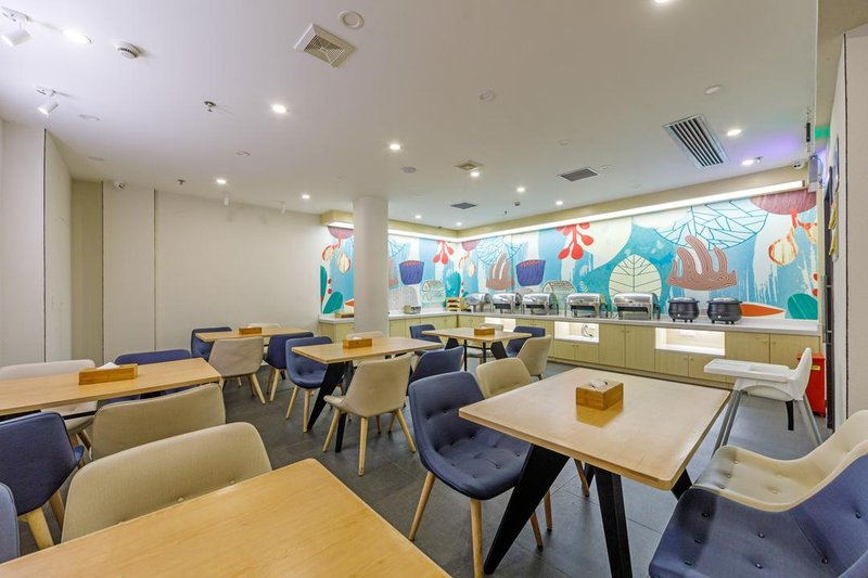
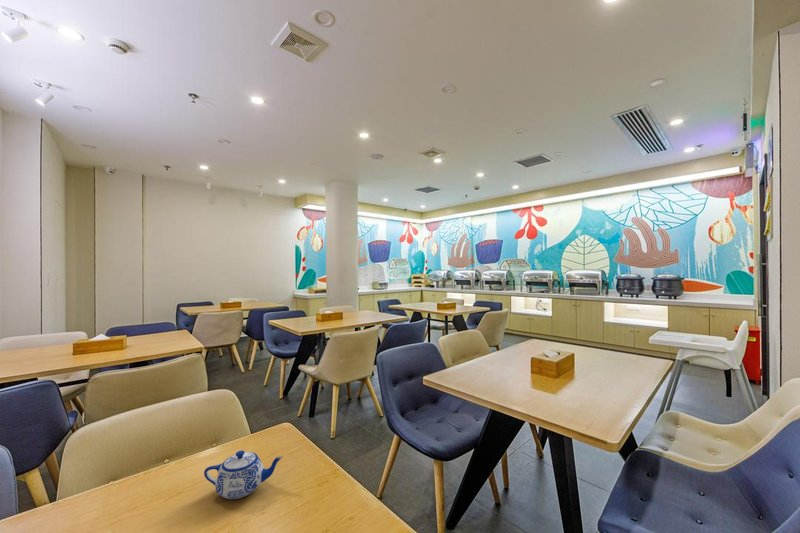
+ teapot [203,450,284,500]
